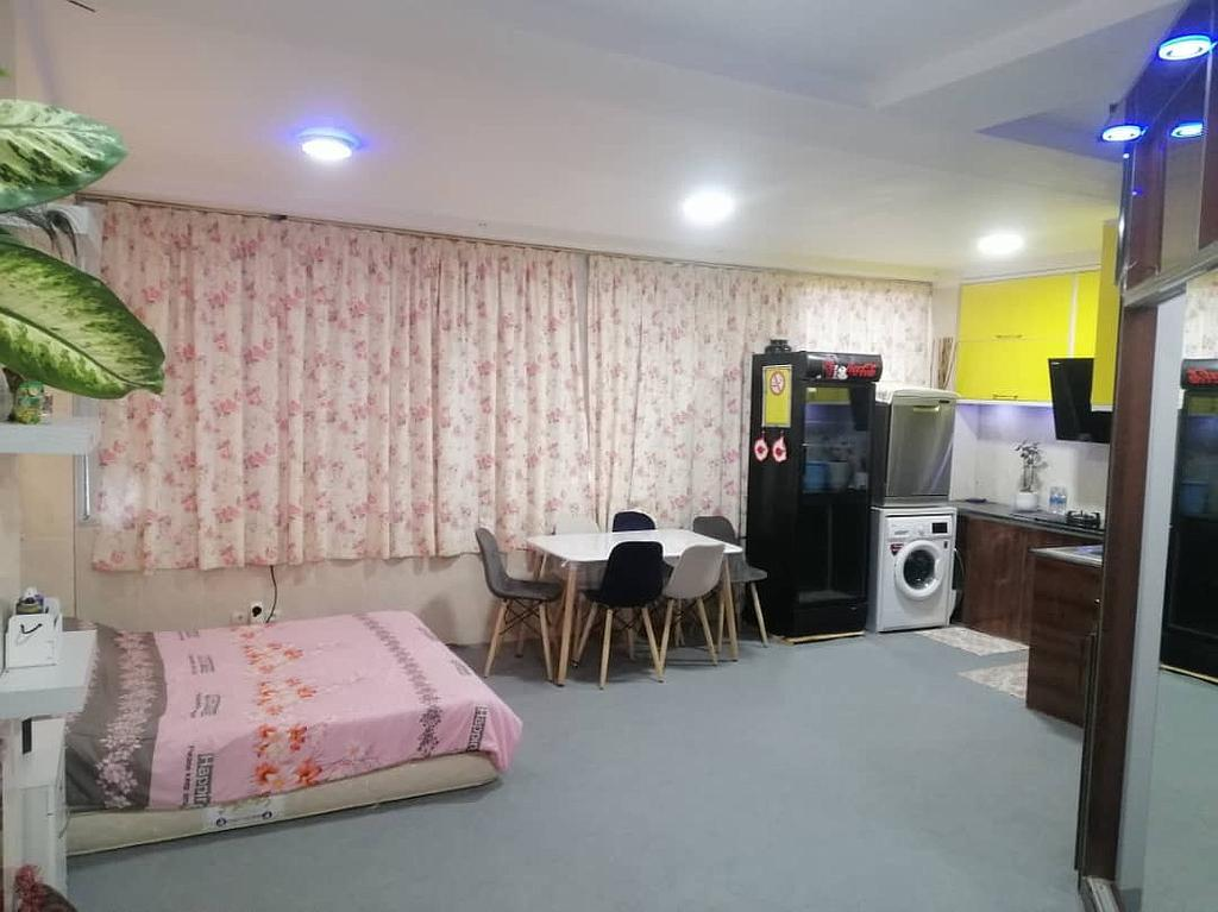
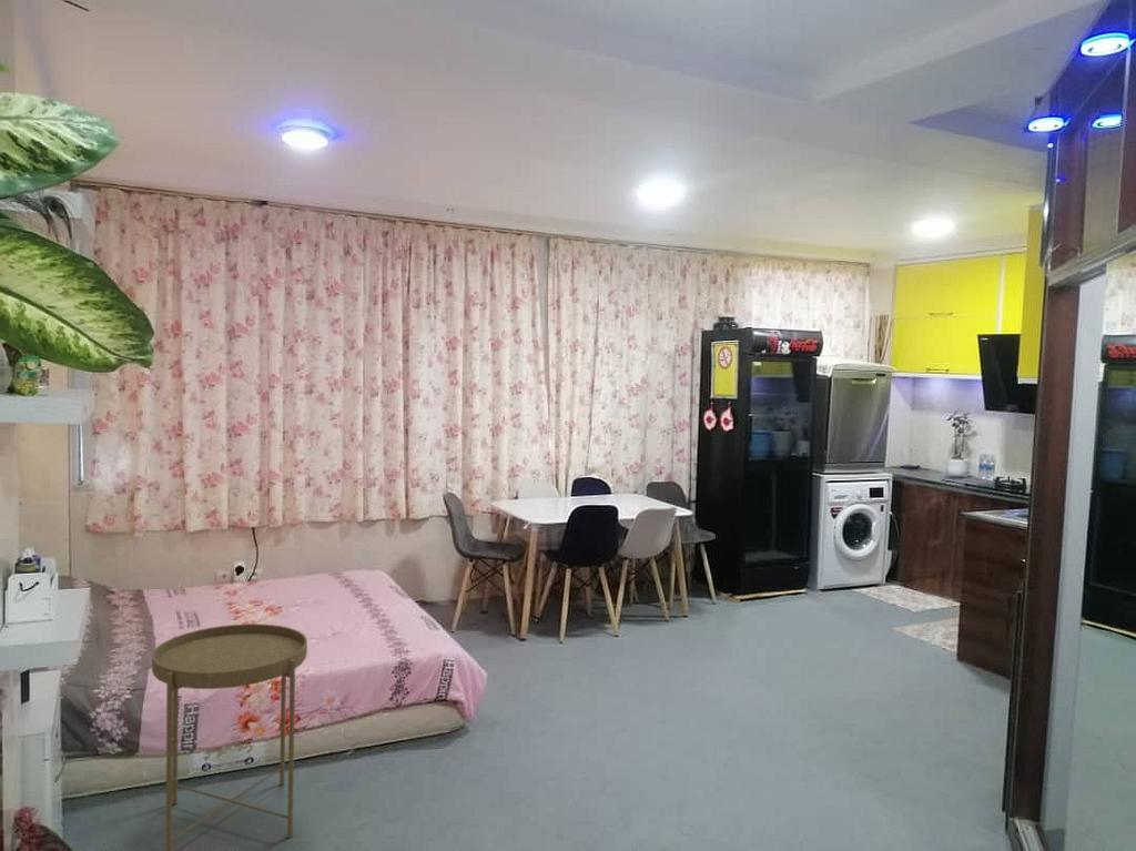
+ side table [151,622,308,851]
